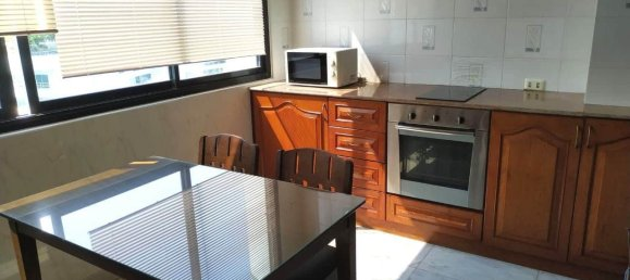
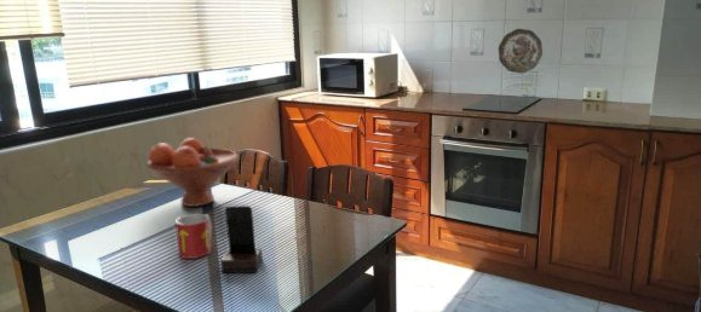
+ smartphone [220,204,264,273]
+ fruit bowl [145,137,240,208]
+ decorative plate [498,28,544,75]
+ mug [174,213,213,260]
